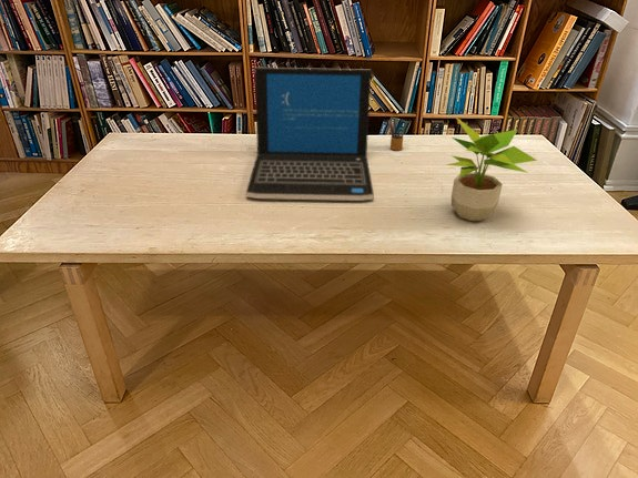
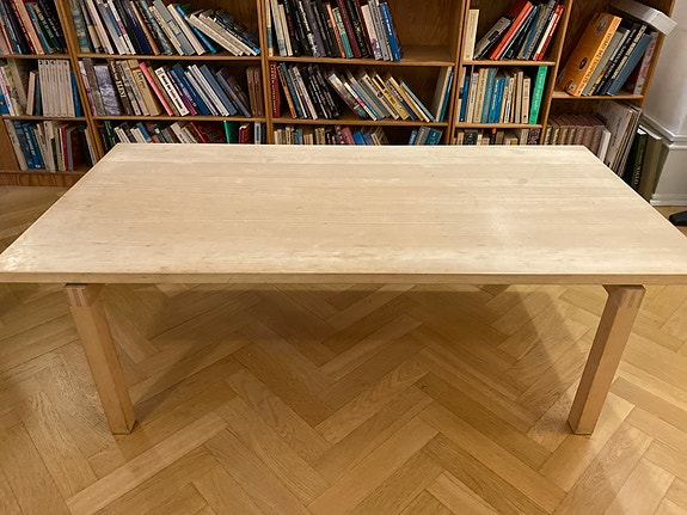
- laptop [245,67,375,202]
- potted plant [445,115,538,222]
- pencil box [387,116,412,152]
